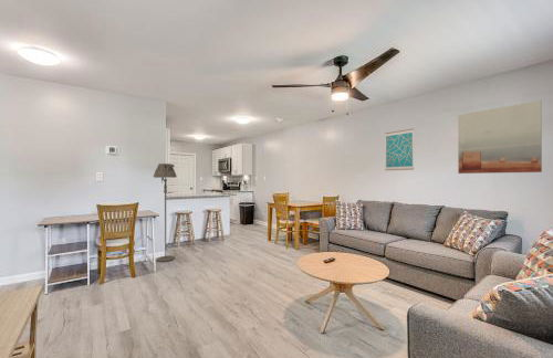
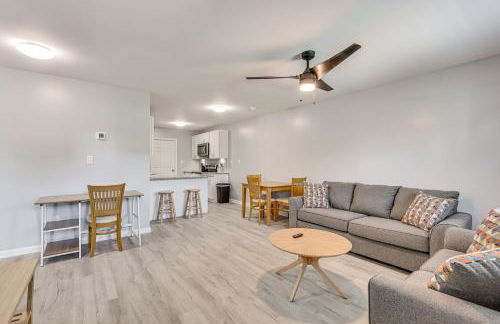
- wall art [457,99,543,175]
- floor lamp [153,162,178,263]
- wall art [384,128,415,171]
